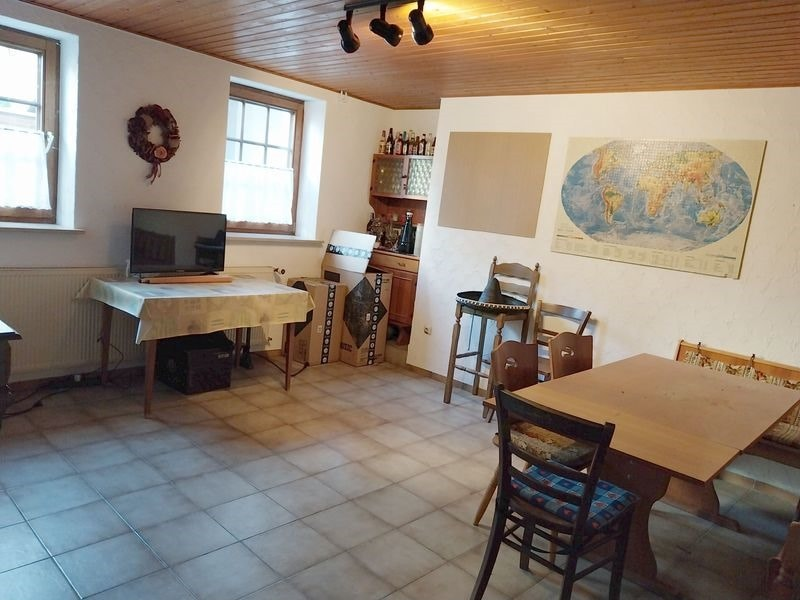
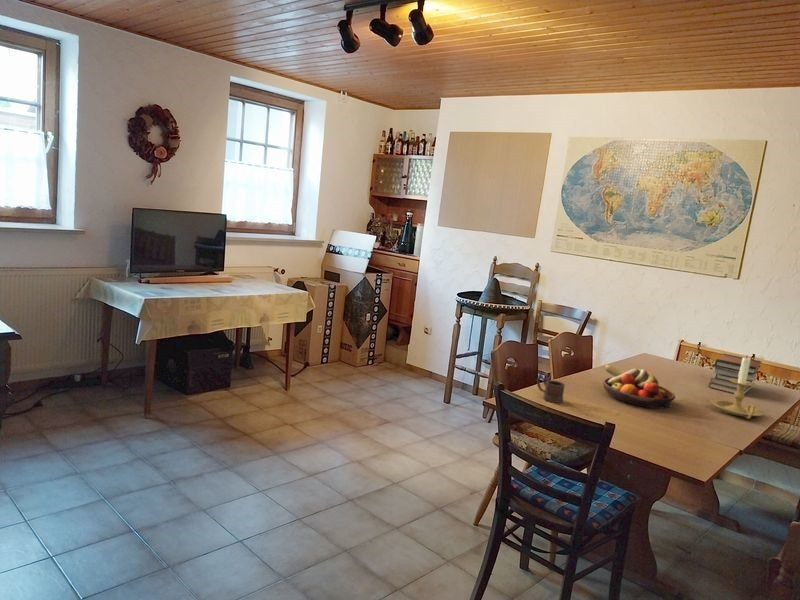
+ mug [536,373,566,404]
+ book stack [707,353,762,395]
+ fruit bowl [602,364,676,410]
+ candle holder [710,354,765,420]
